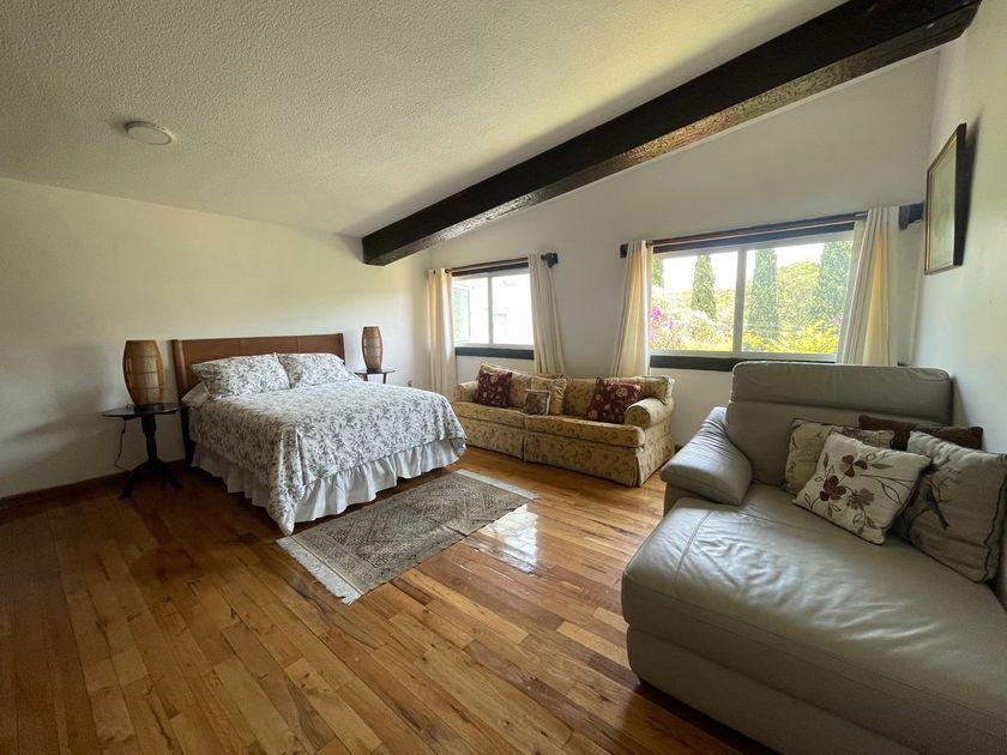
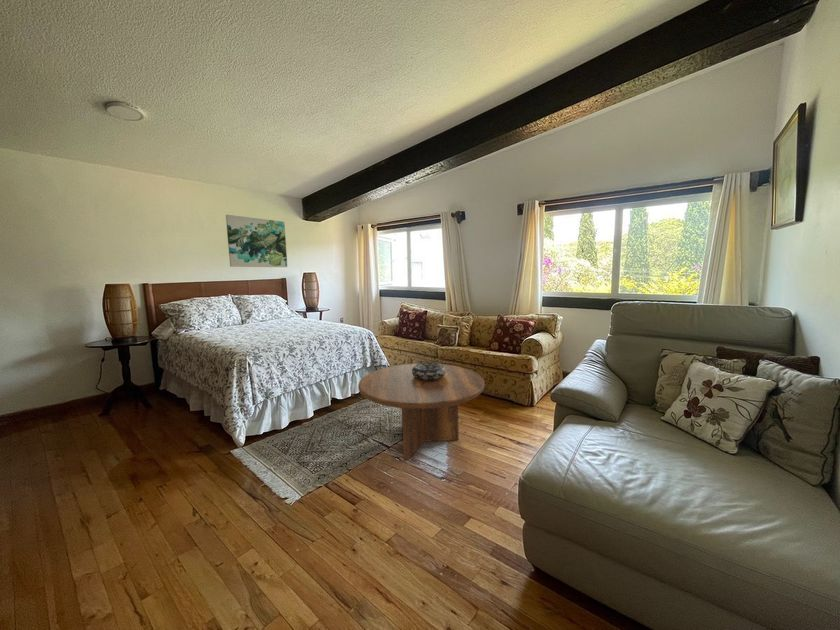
+ wall art [225,214,288,268]
+ decorative bowl [412,362,446,380]
+ coffee table [357,363,486,461]
